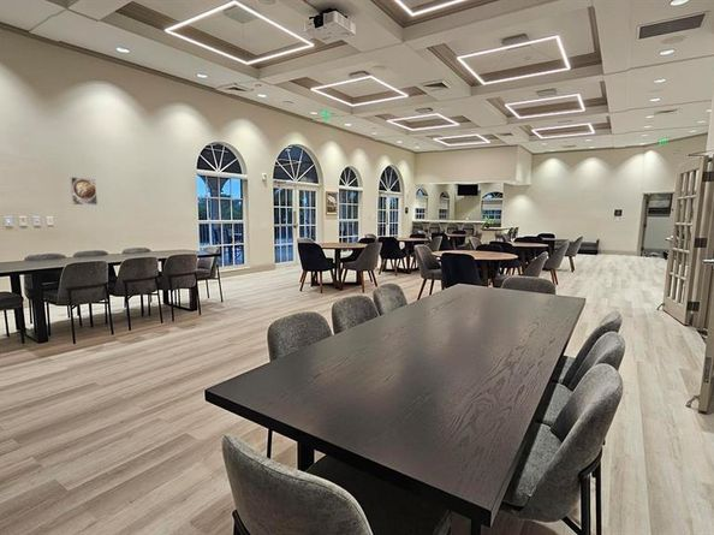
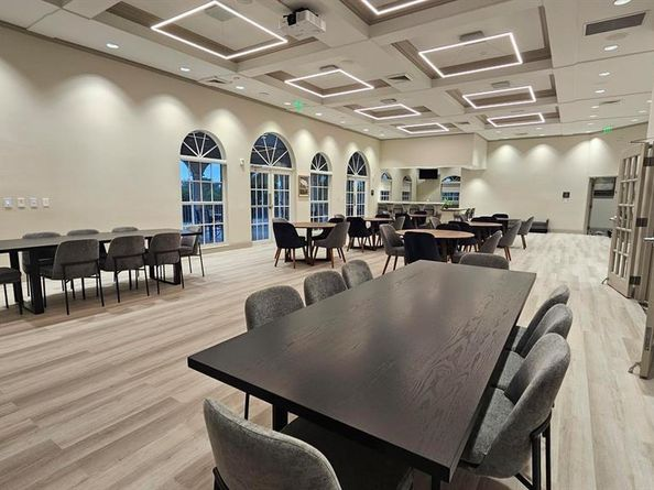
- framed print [70,176,99,207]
